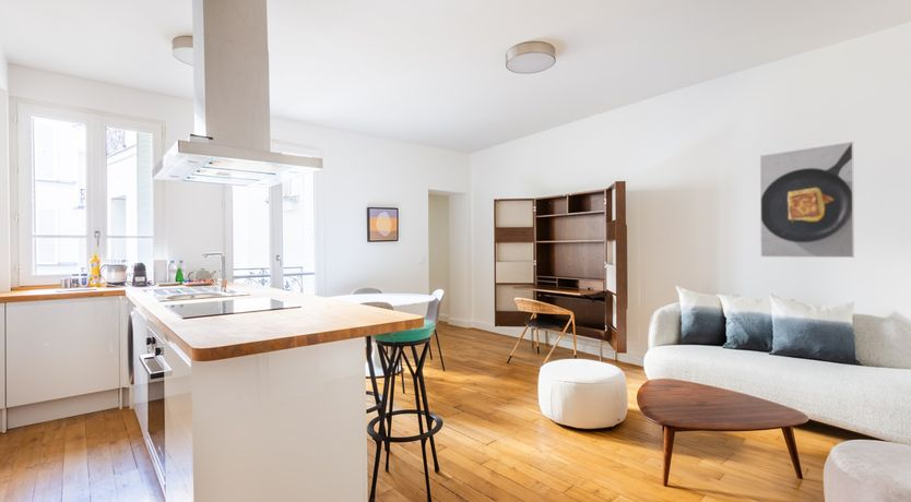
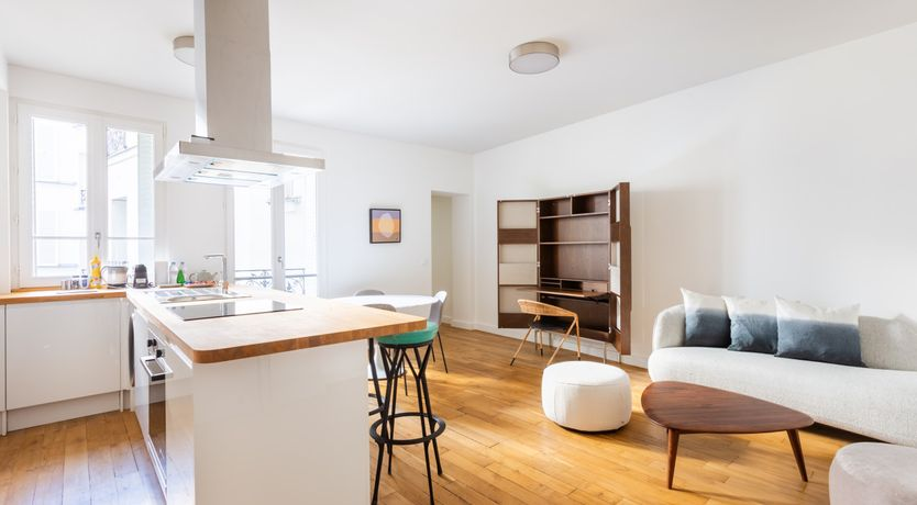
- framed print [759,141,855,259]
